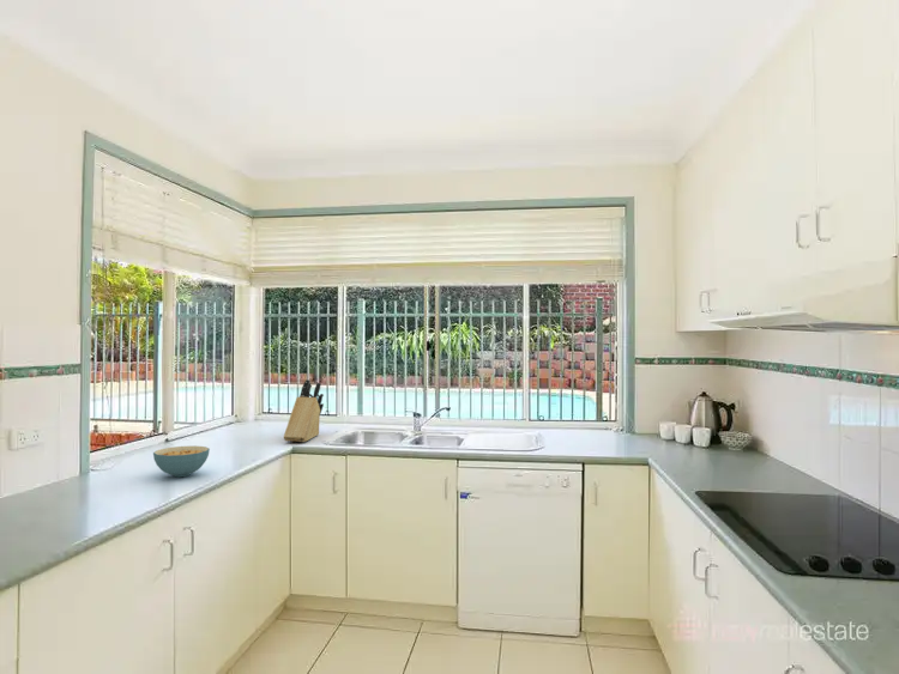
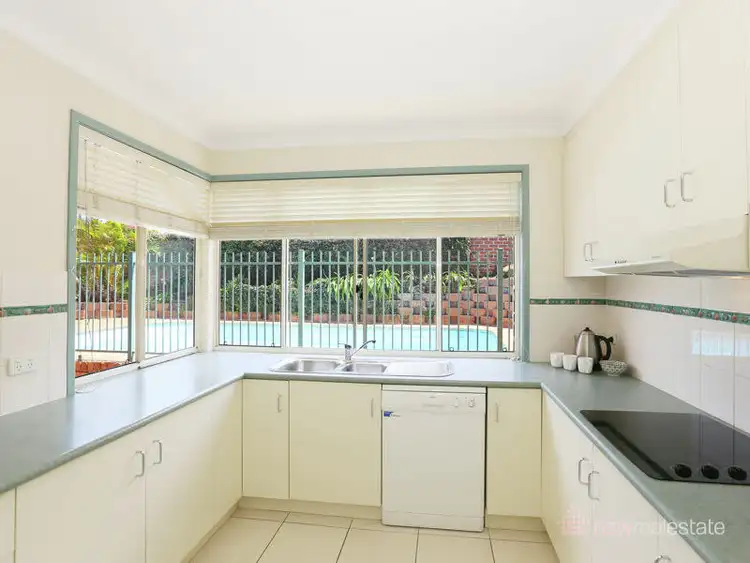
- cereal bowl [152,444,211,478]
- knife block [283,378,325,443]
